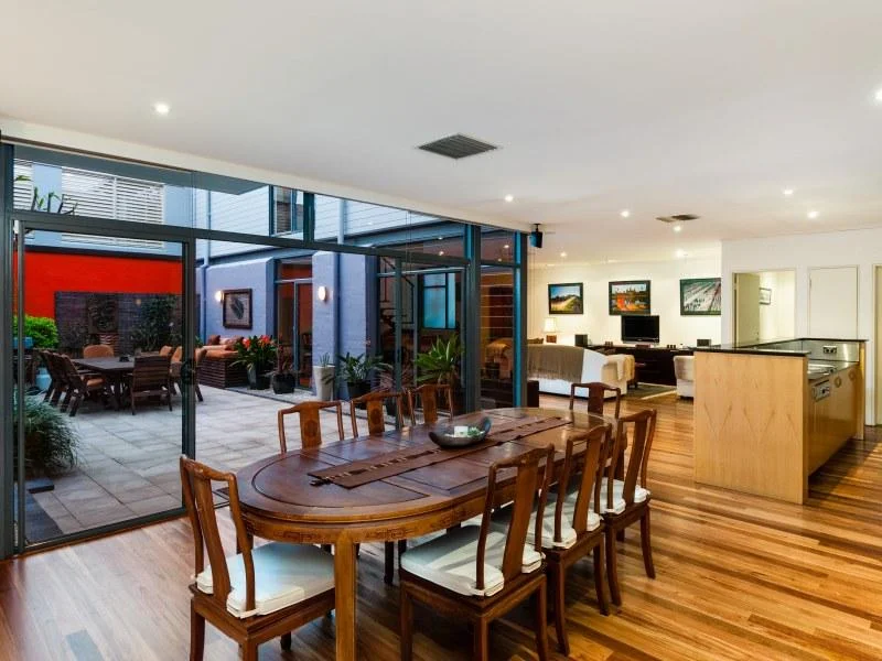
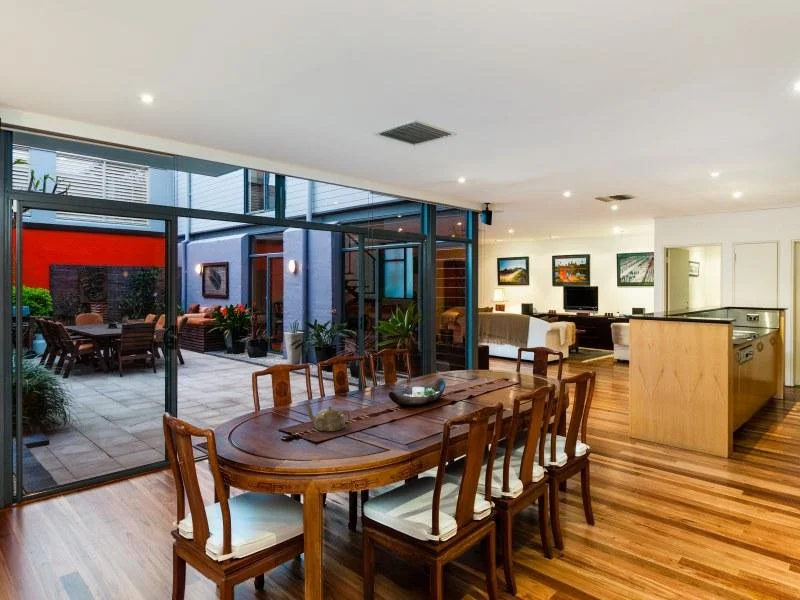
+ teapot [304,402,351,432]
